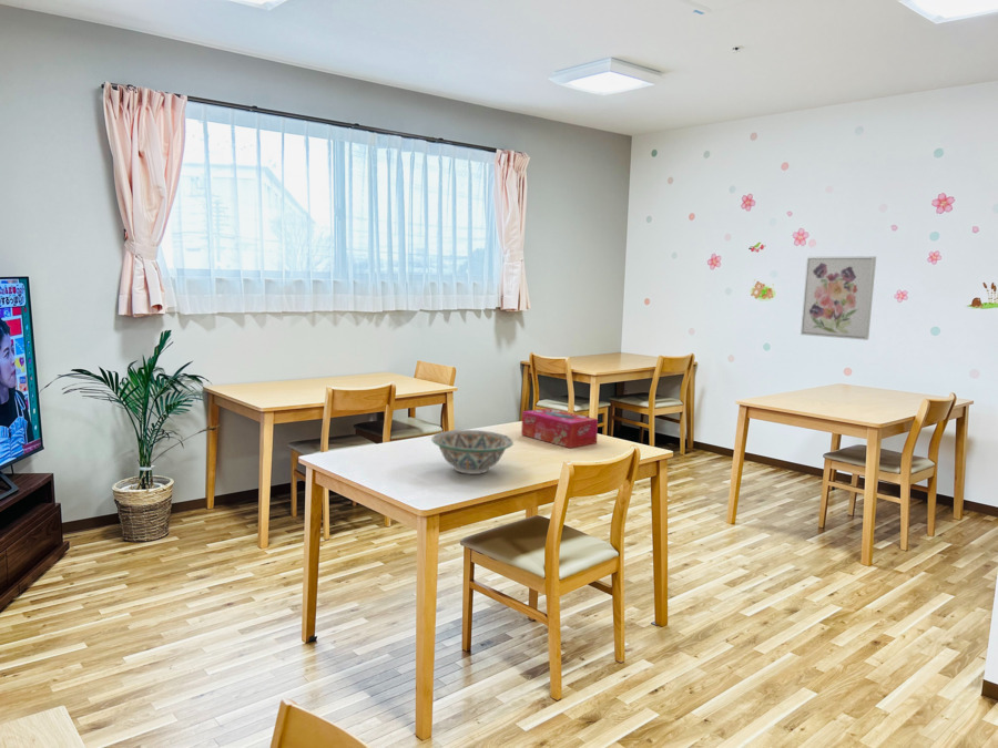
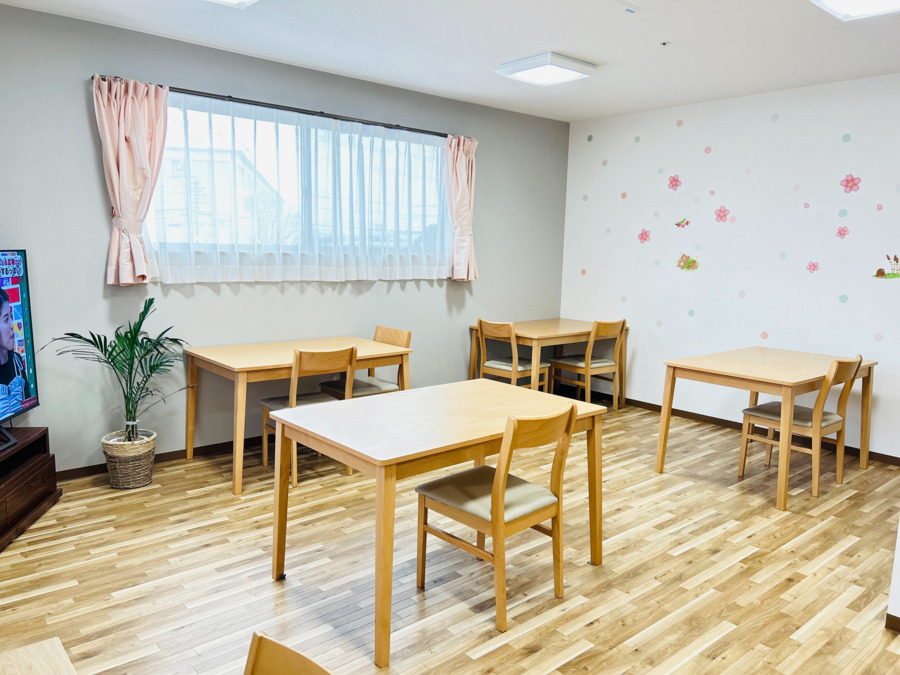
- wall art [800,255,877,341]
- decorative bowl [430,429,515,475]
- tissue box [520,407,599,449]
